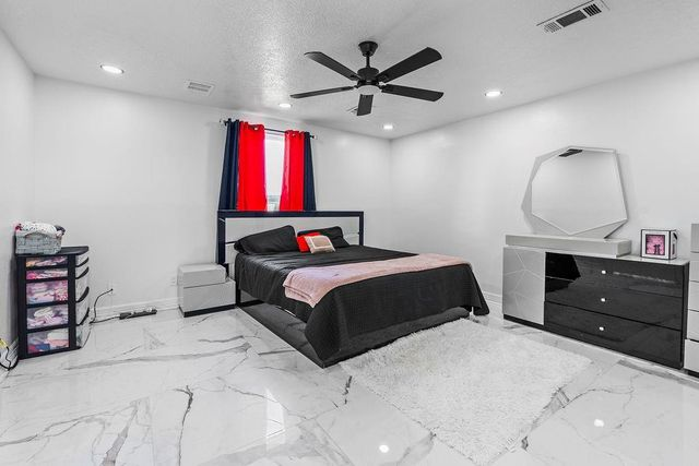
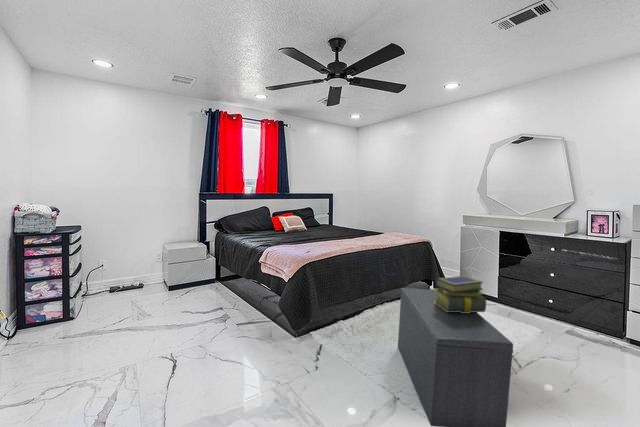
+ bench [397,287,514,427]
+ stack of books [433,275,487,313]
